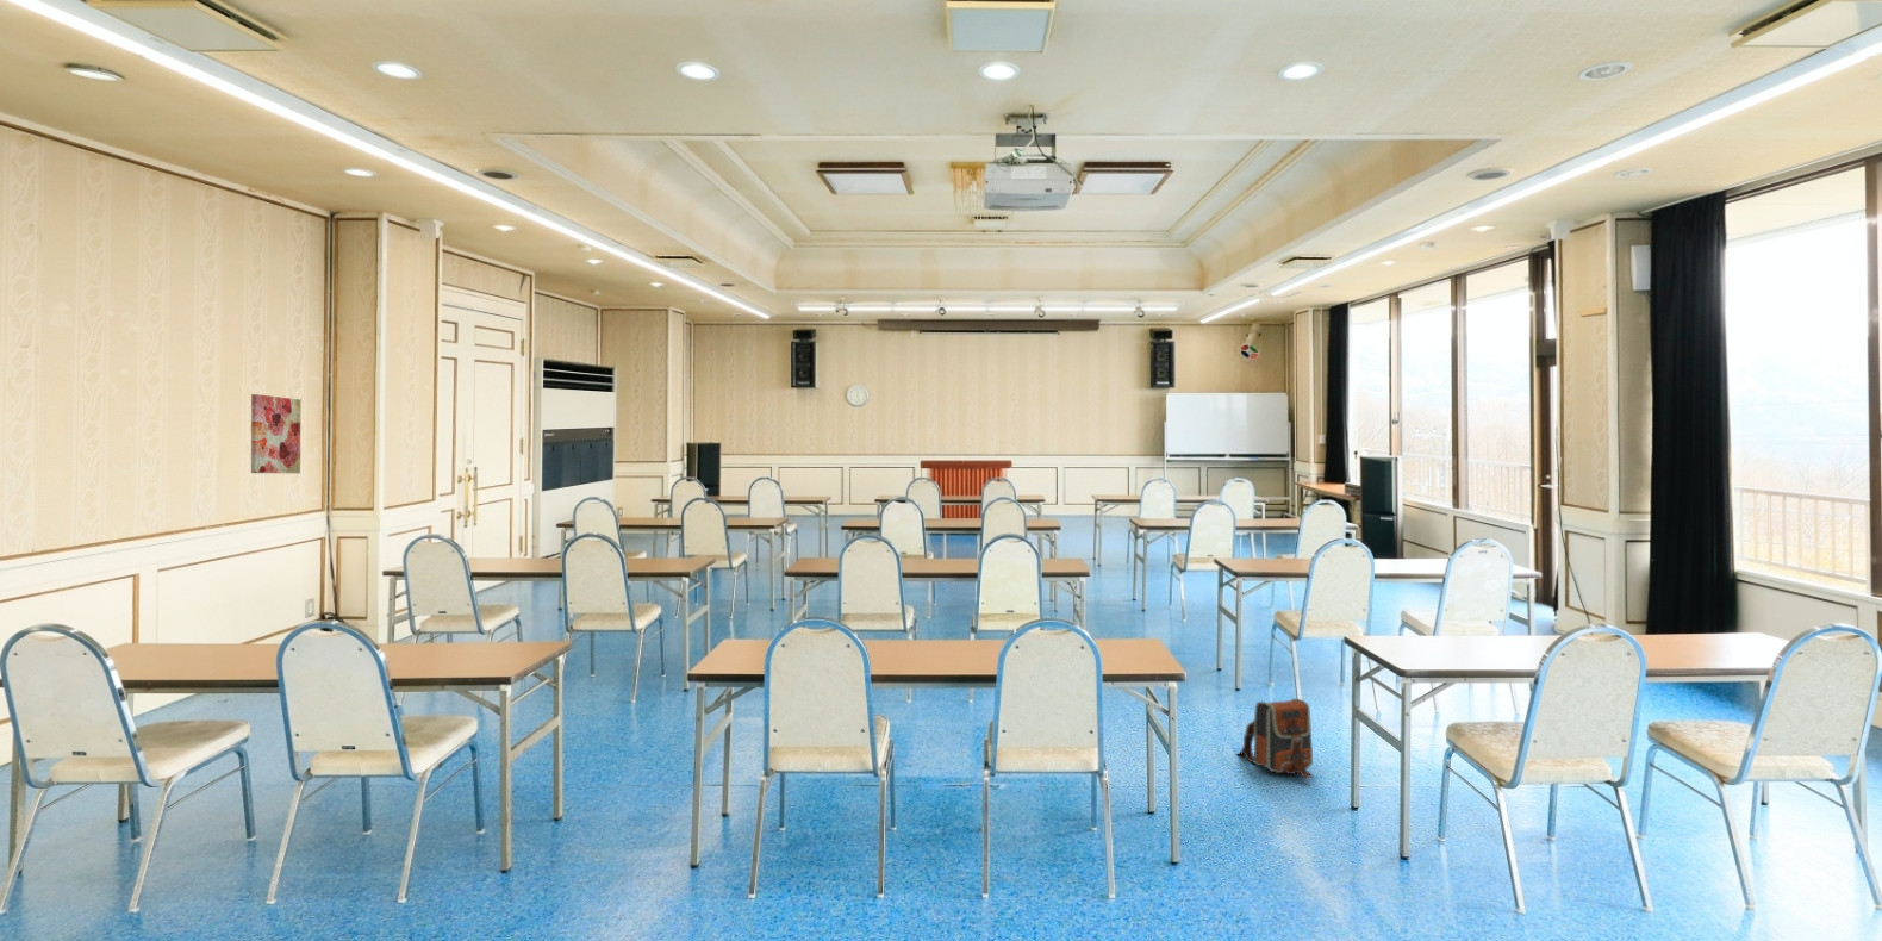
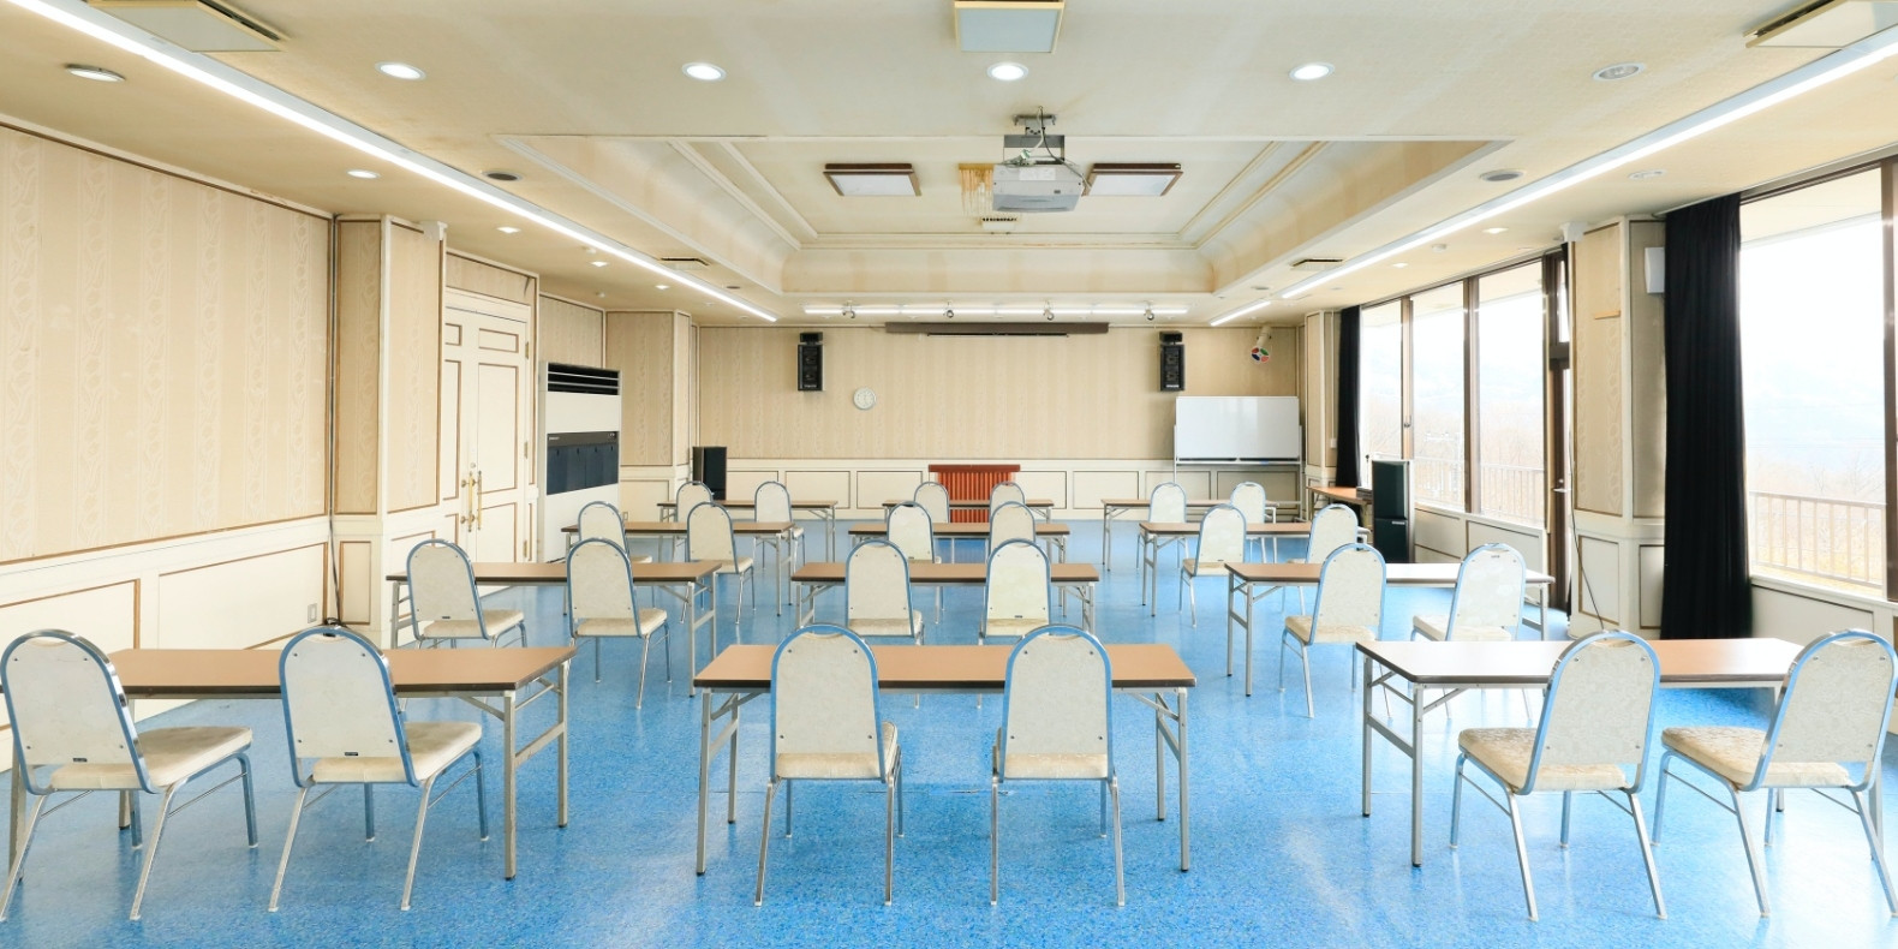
- backpack [1235,697,1314,779]
- wall art [250,392,301,474]
